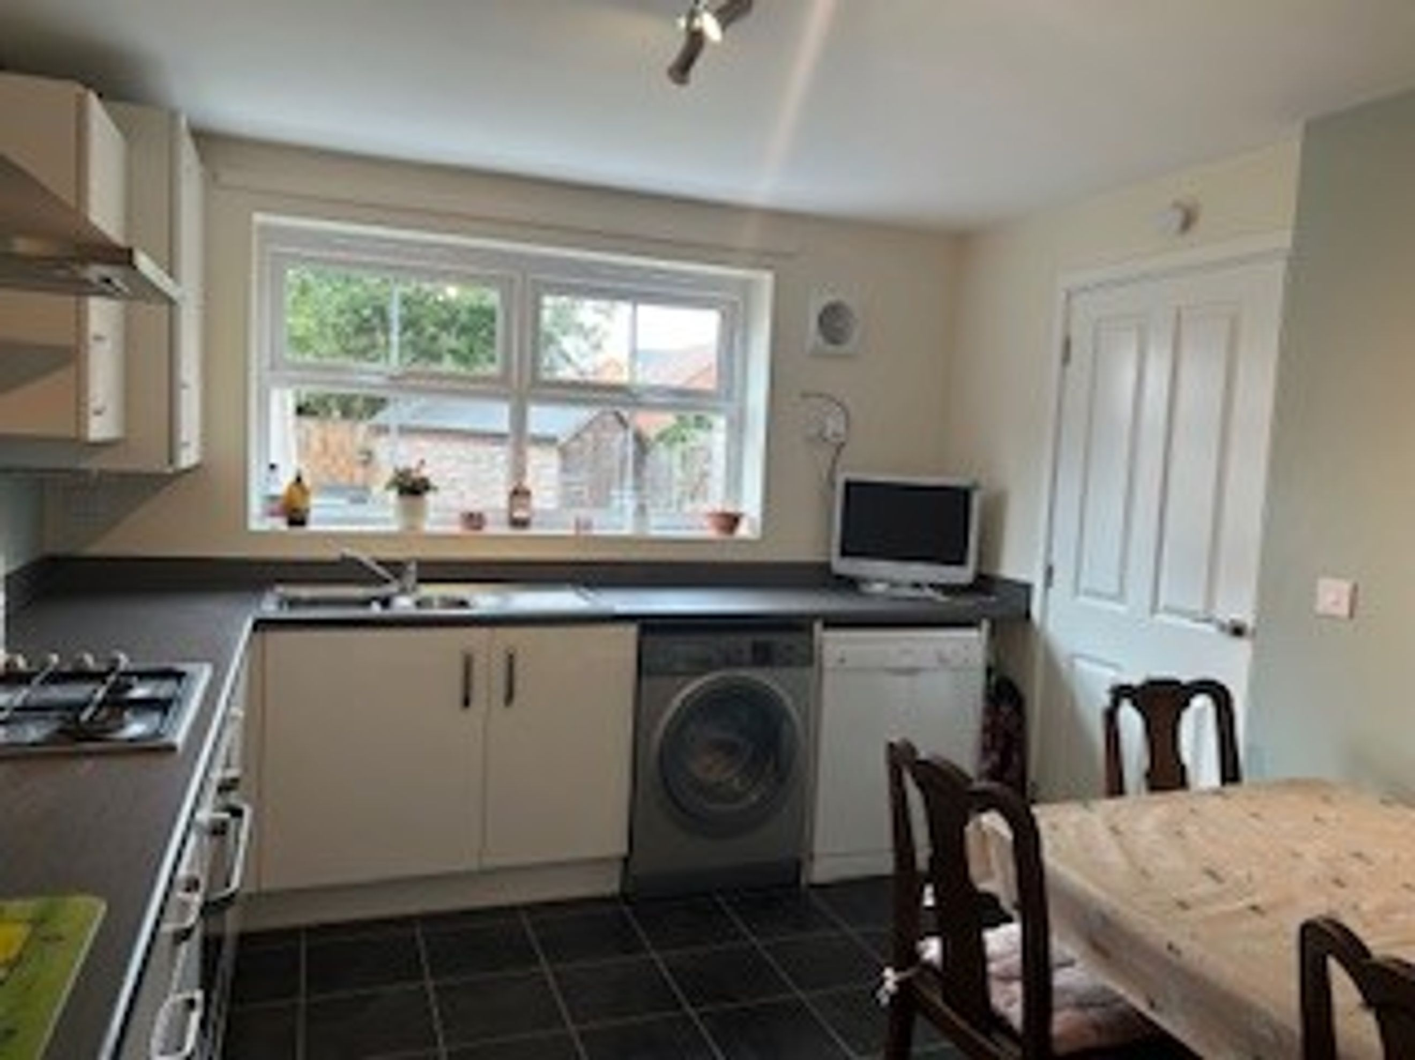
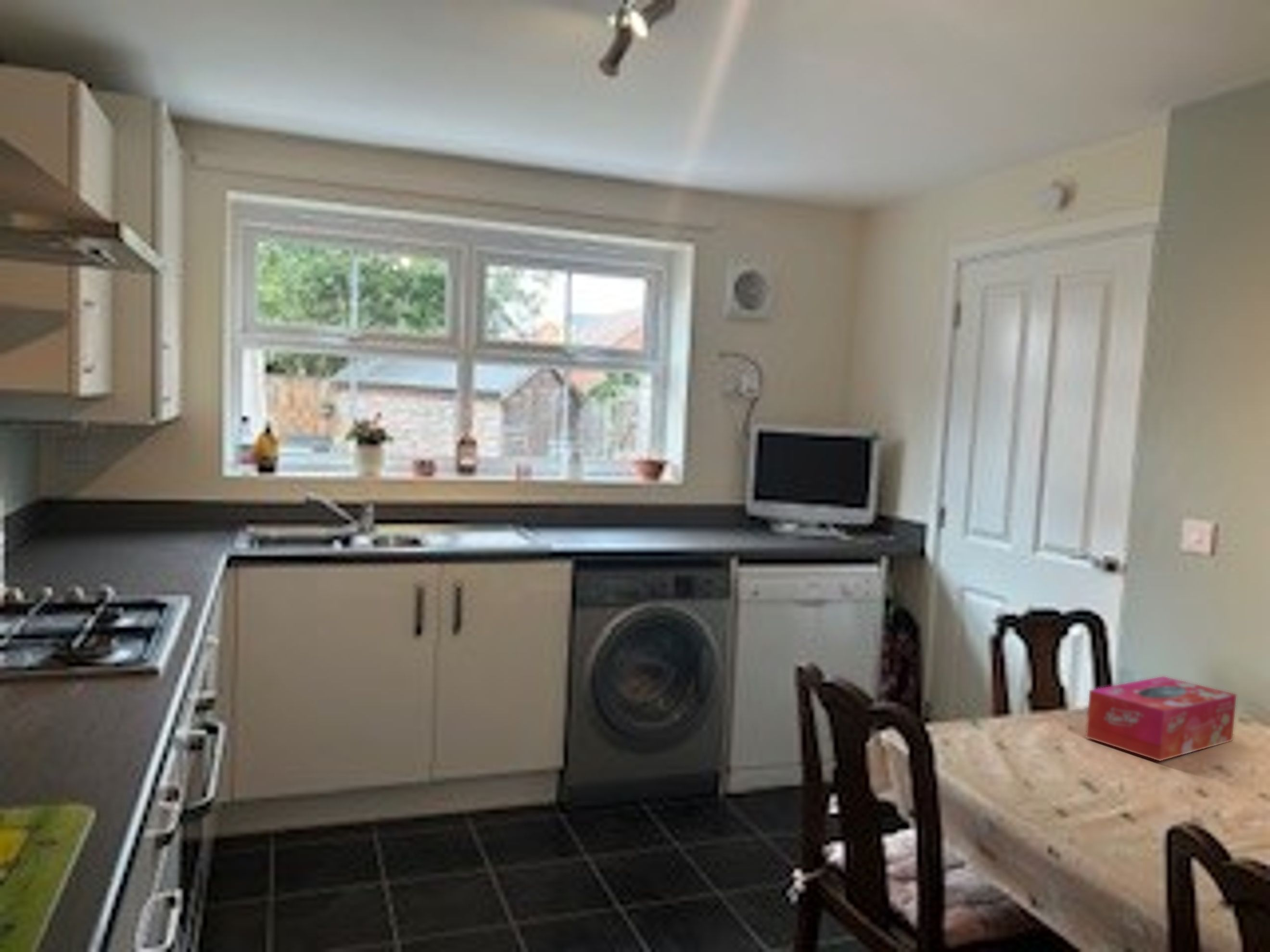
+ tissue box [1085,676,1237,762]
